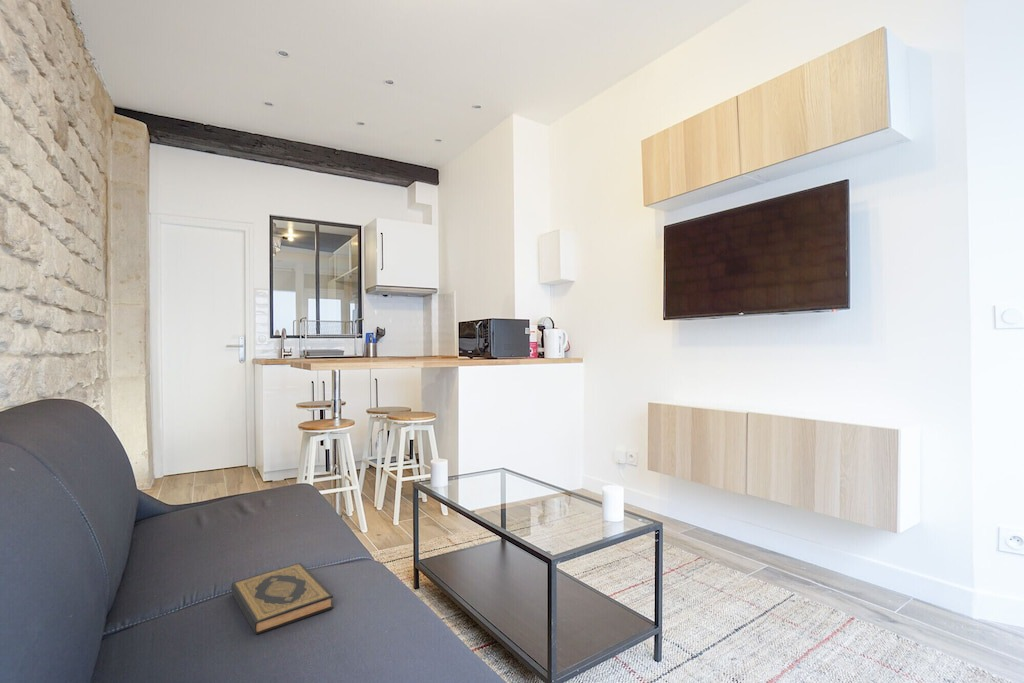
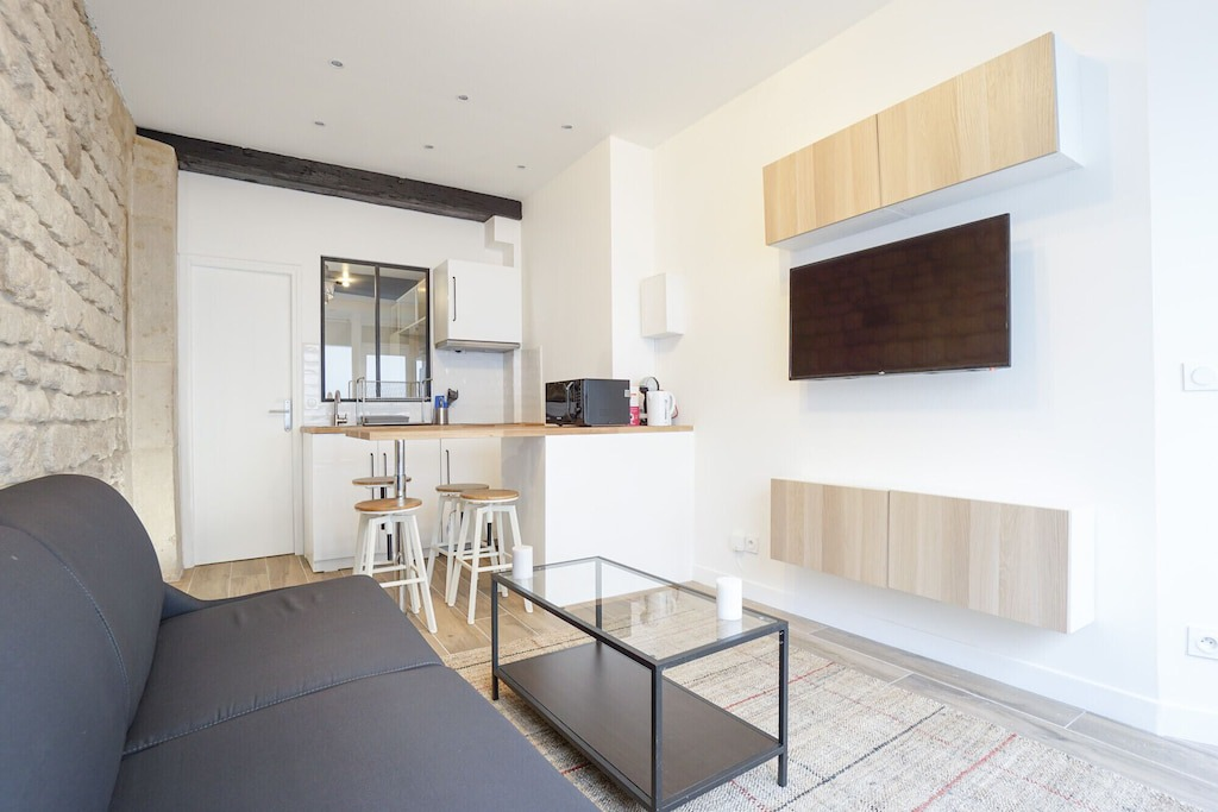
- hardback book [230,562,334,635]
